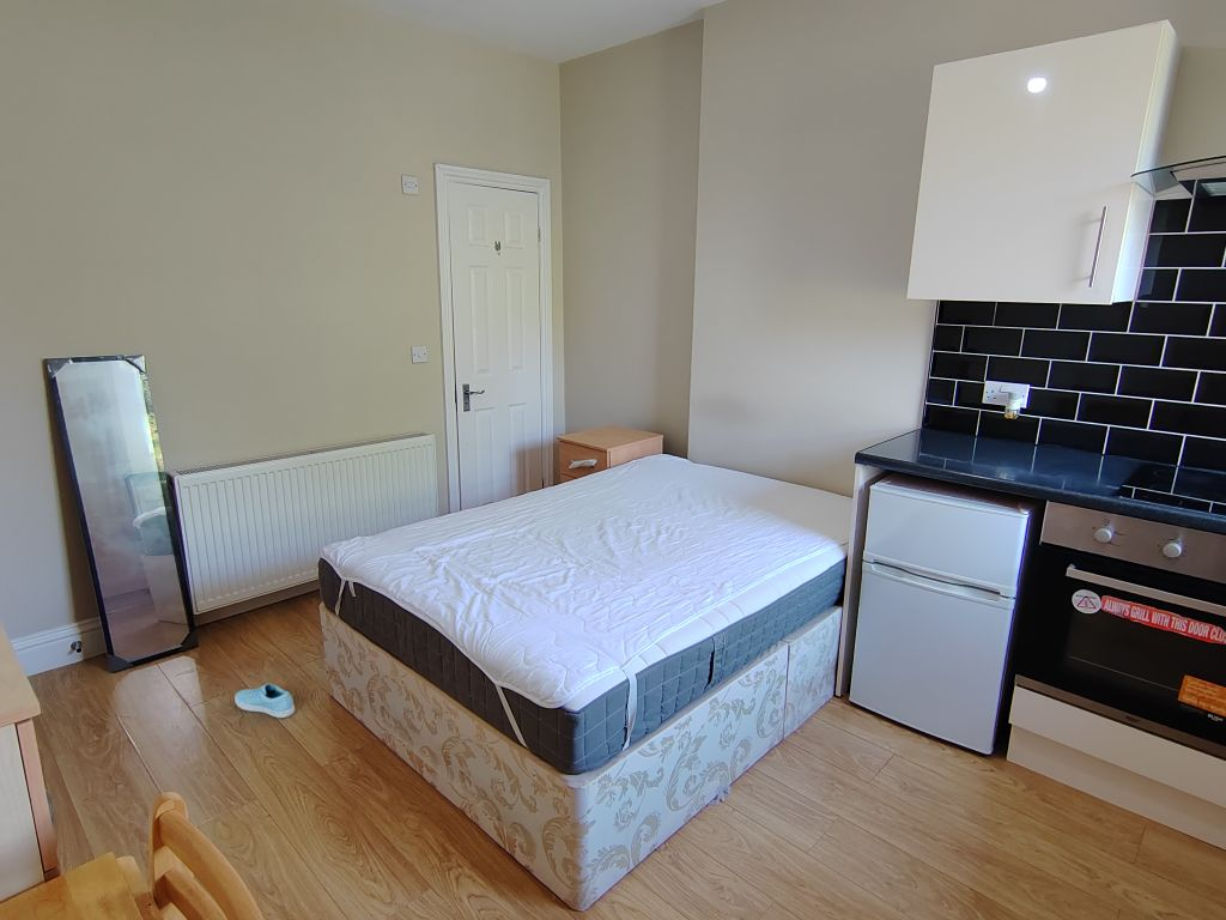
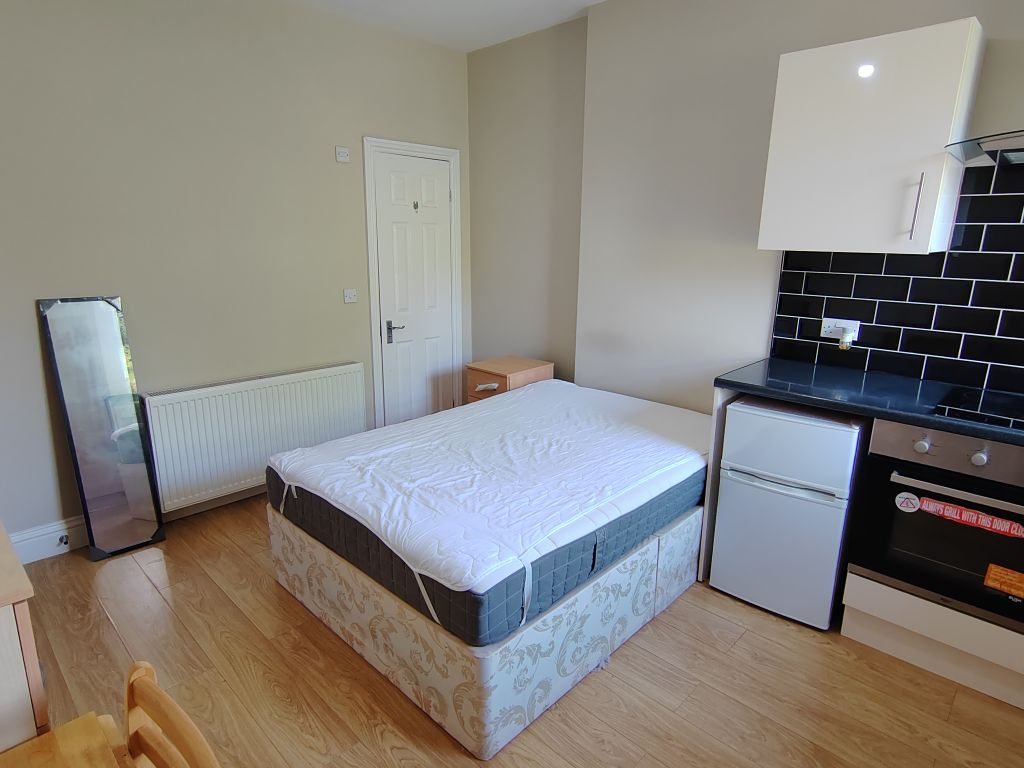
- sneaker [233,683,296,719]
